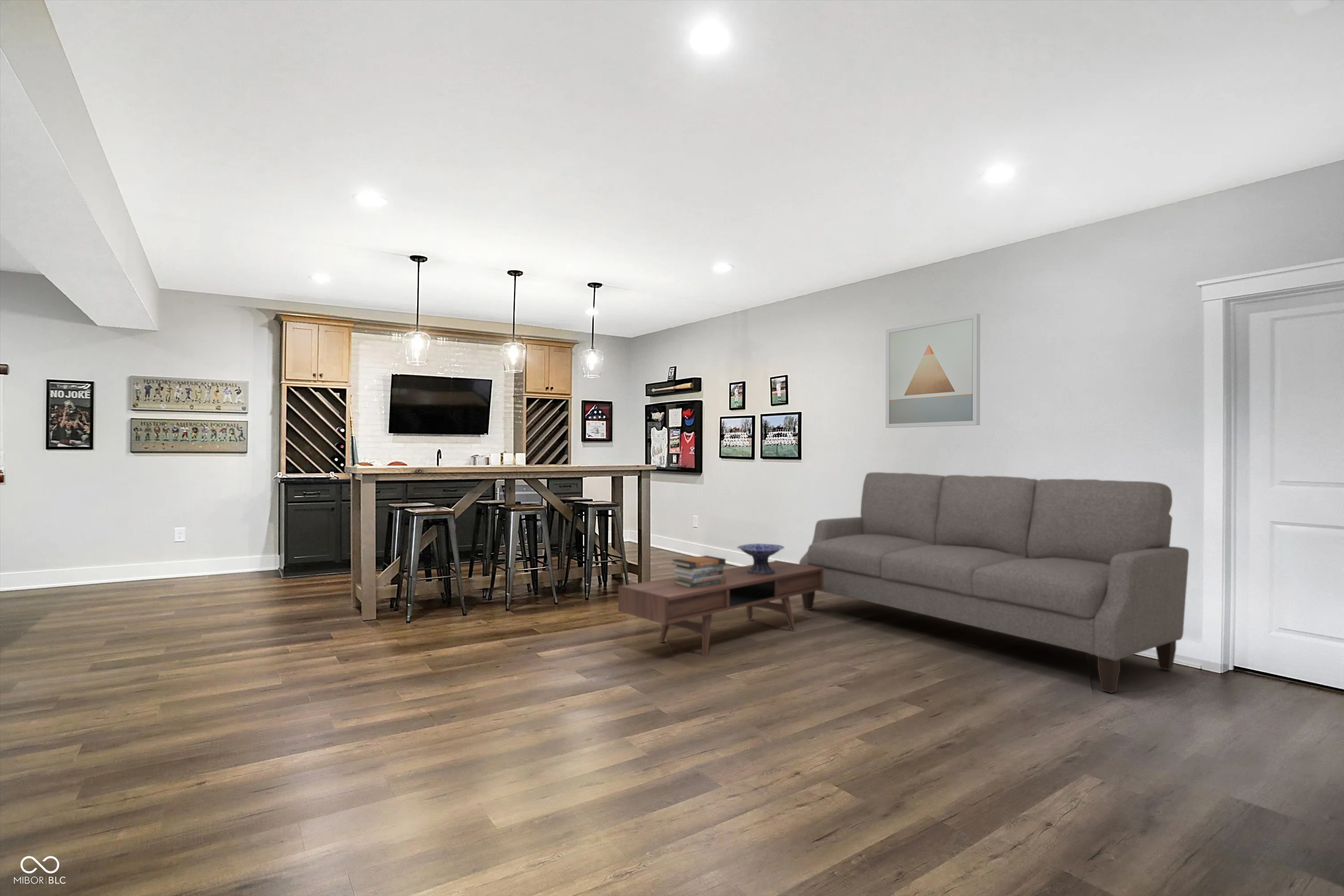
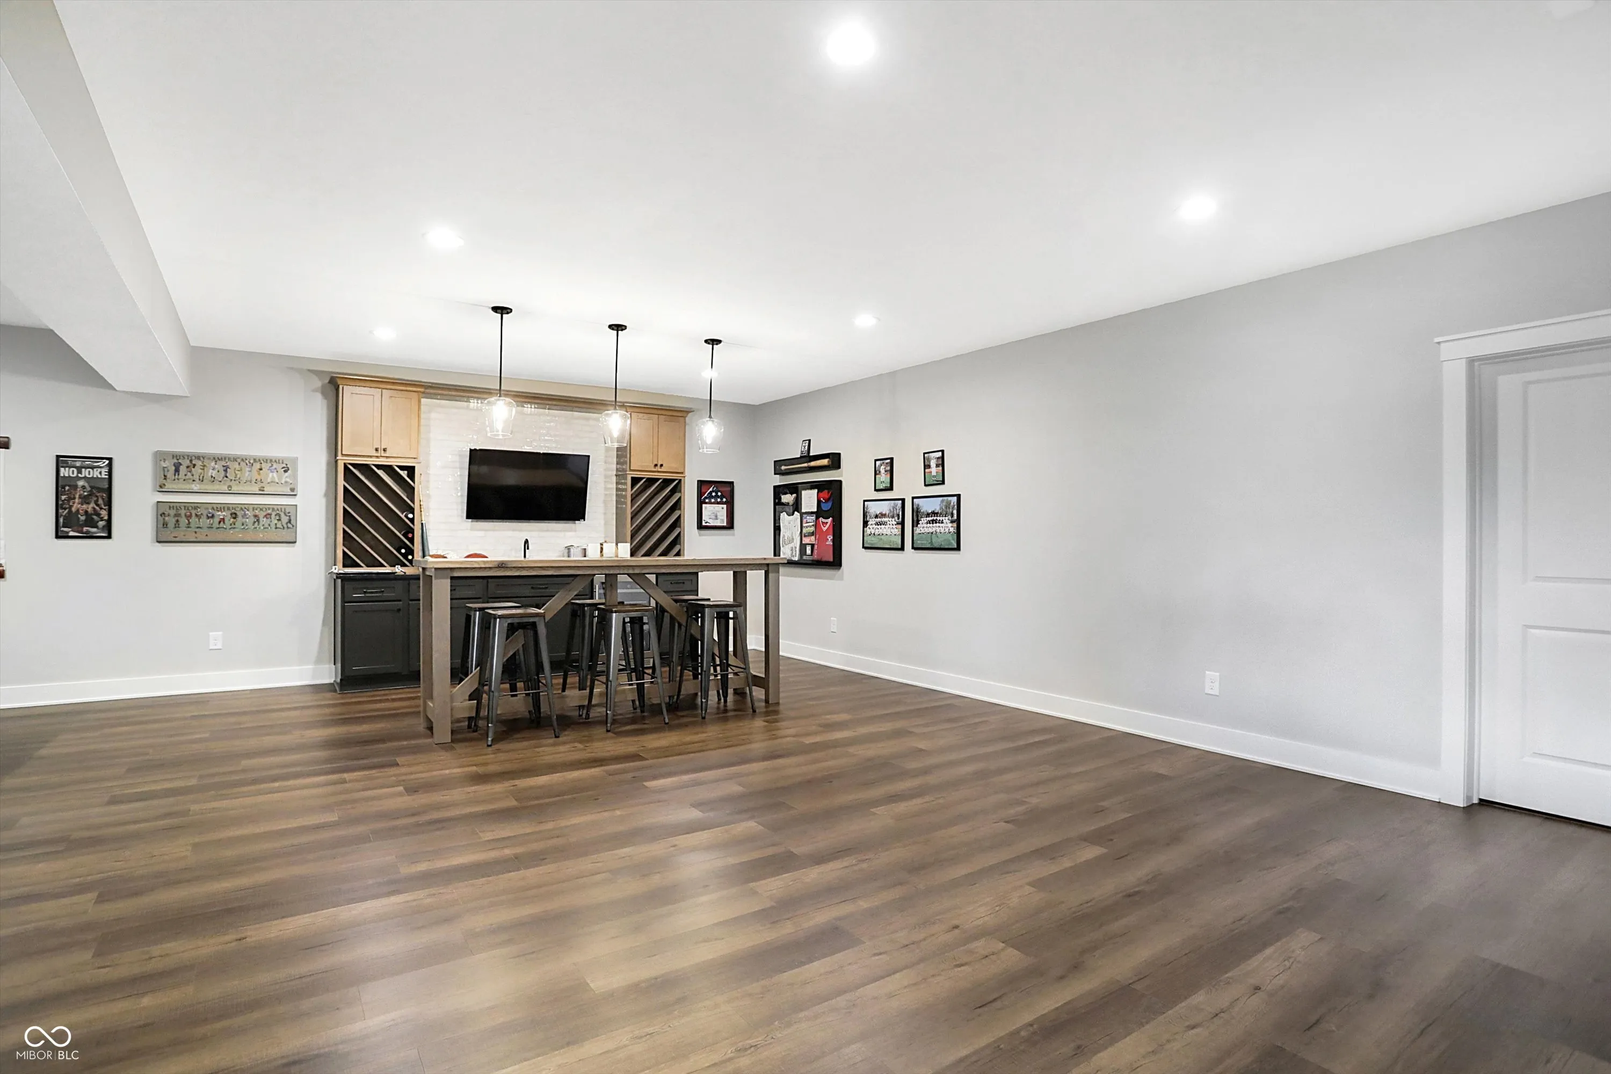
- sofa [799,472,1189,694]
- book stack [671,555,727,588]
- decorative bowl [737,543,785,574]
- wall art [885,313,981,428]
- coffee table [618,560,824,656]
